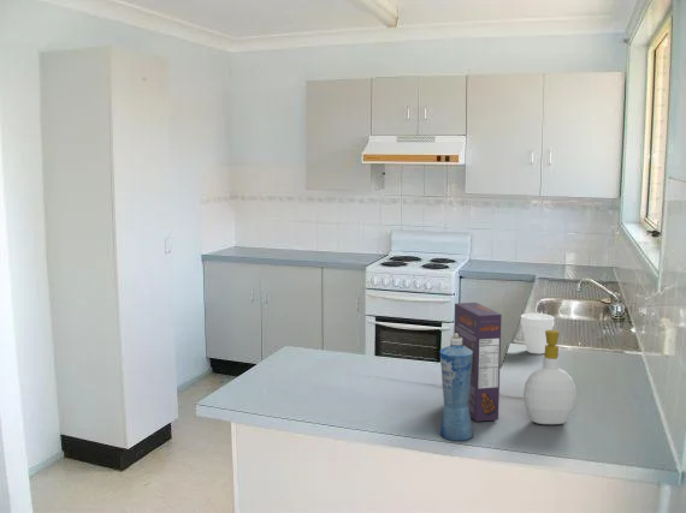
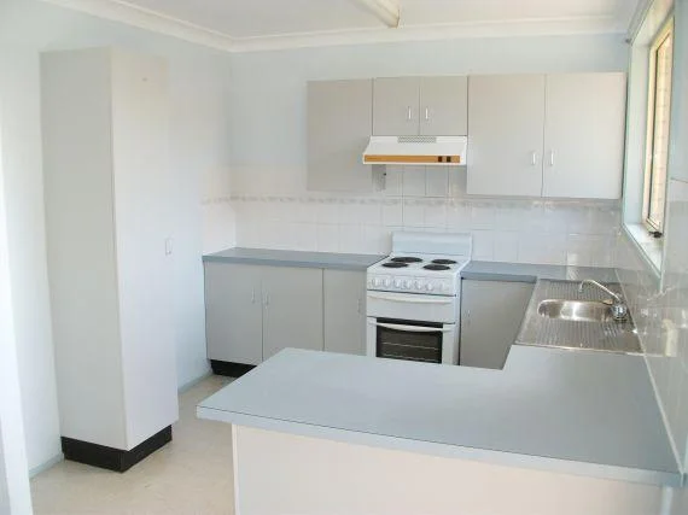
- cereal box [453,302,503,423]
- squeeze bottle [439,333,474,442]
- cup [520,312,555,354]
- soap bottle [522,329,578,425]
